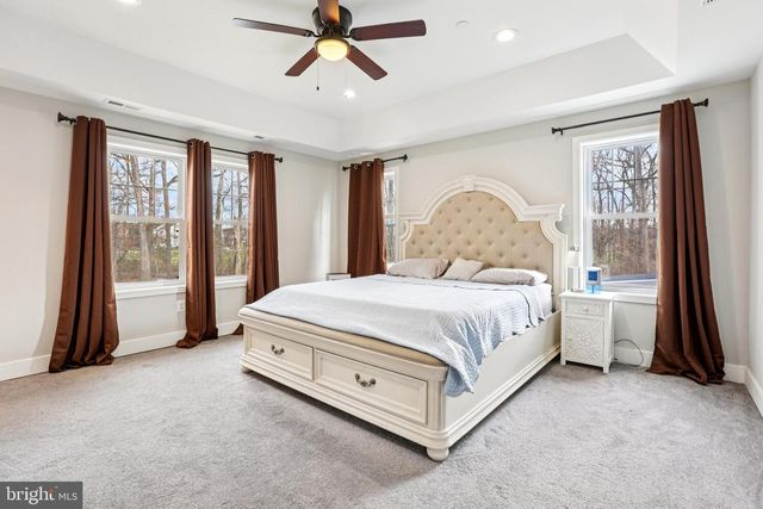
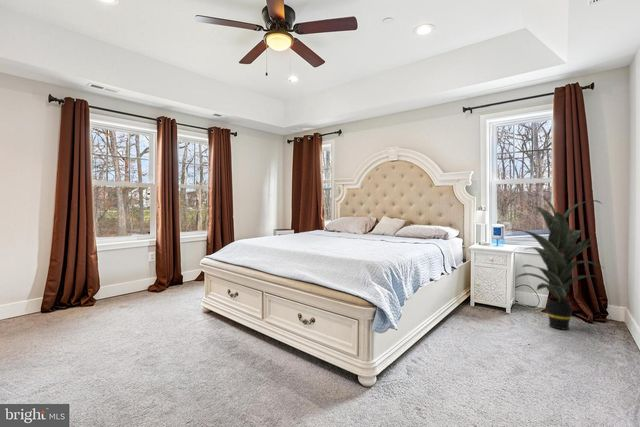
+ indoor plant [504,194,604,331]
